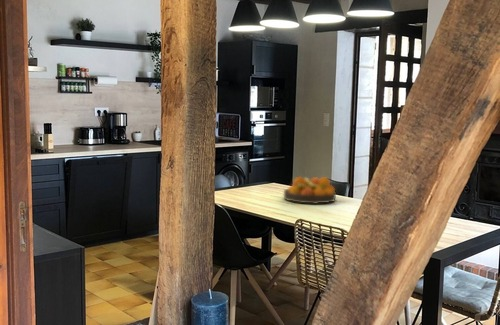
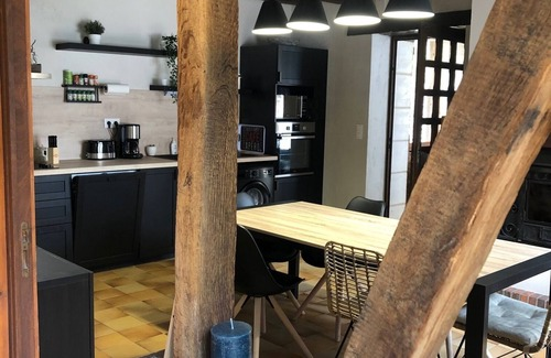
- fruit bowl [283,176,337,205]
